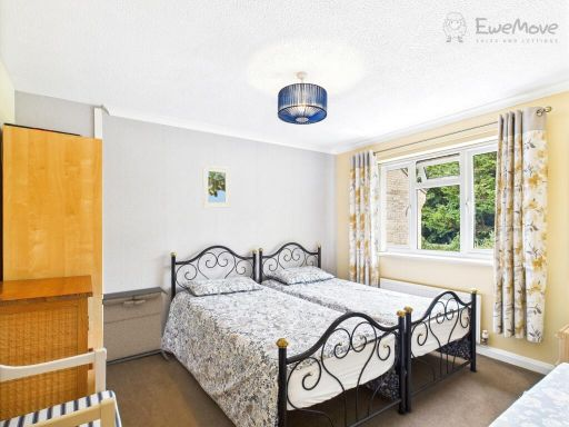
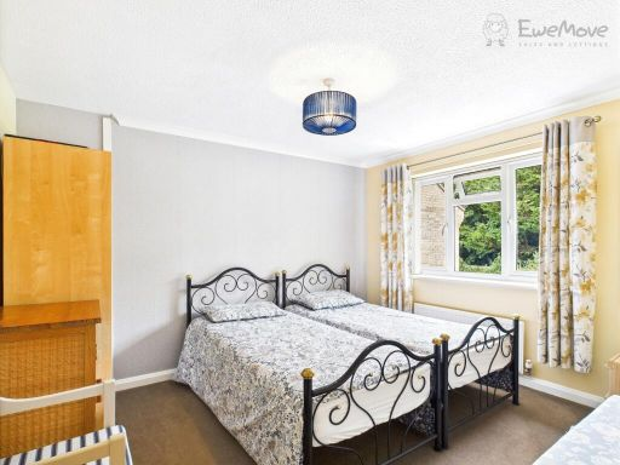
- laundry hamper [101,286,170,367]
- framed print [201,165,231,209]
